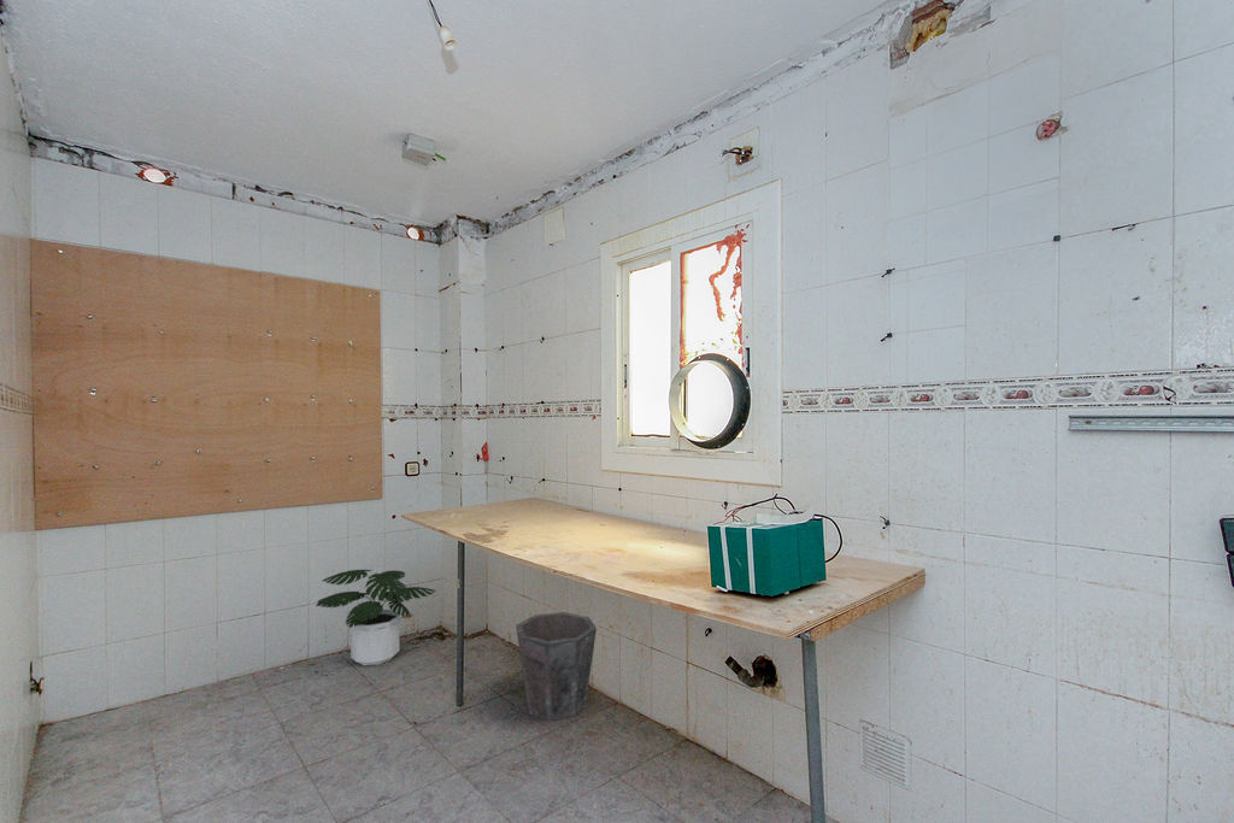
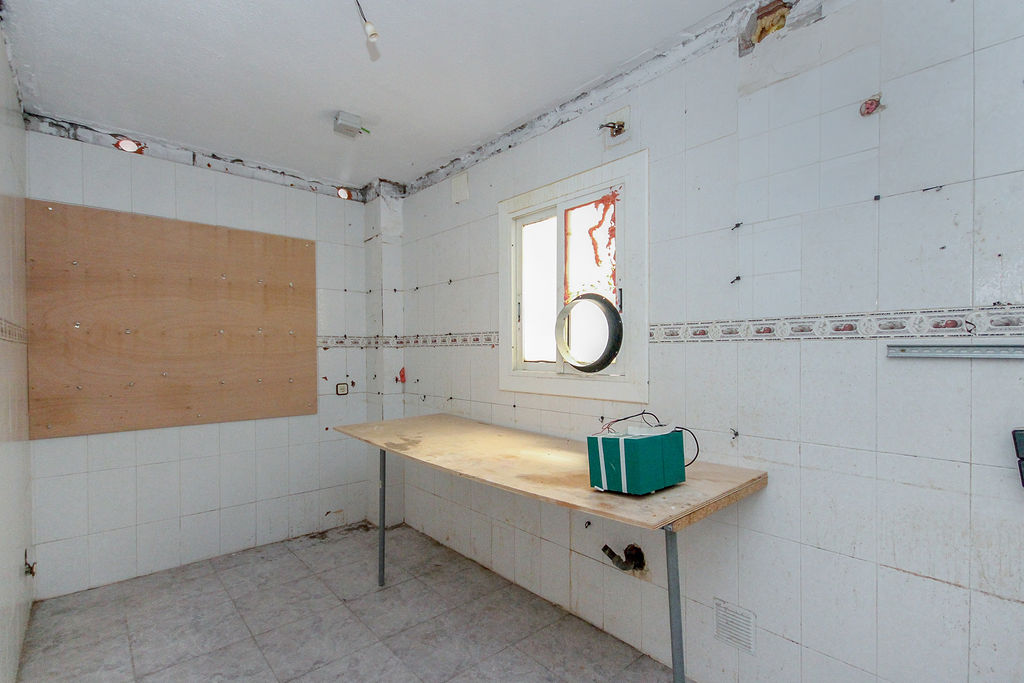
- potted plant [315,569,436,666]
- waste bin [515,611,598,722]
